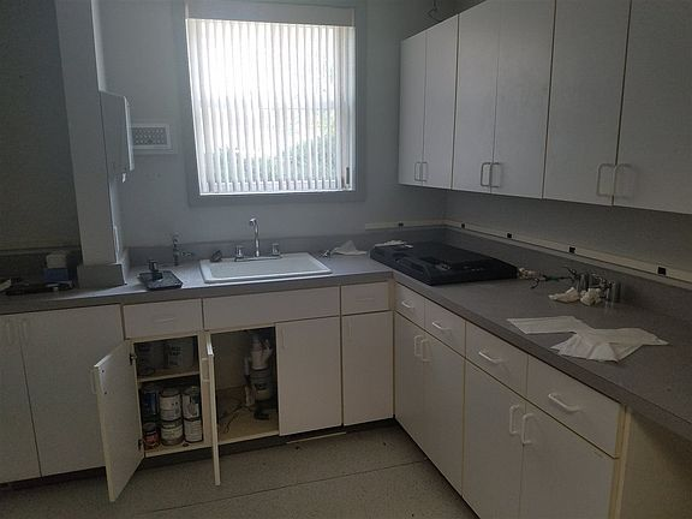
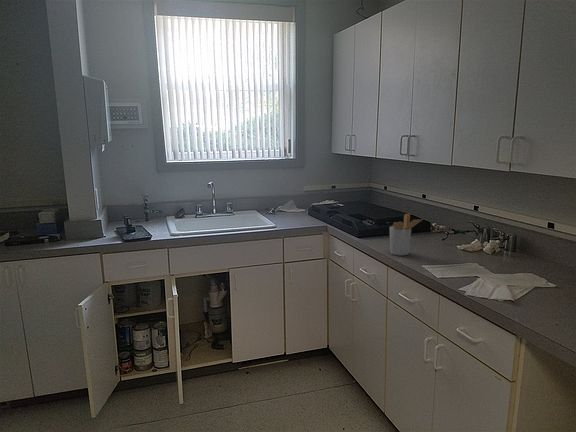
+ utensil holder [389,213,424,256]
